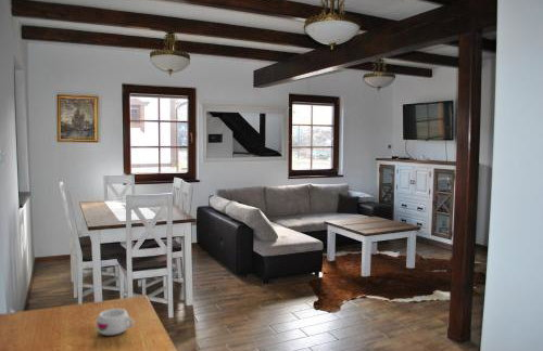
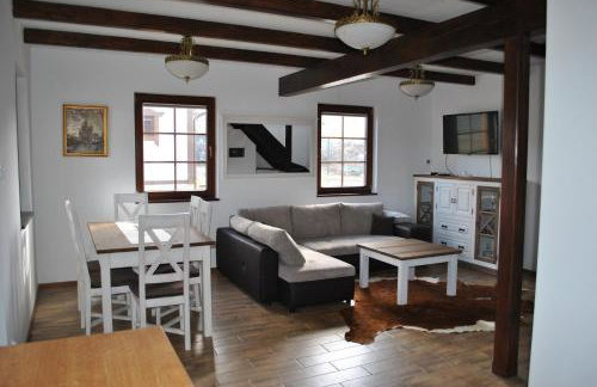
- mug [96,308,136,336]
